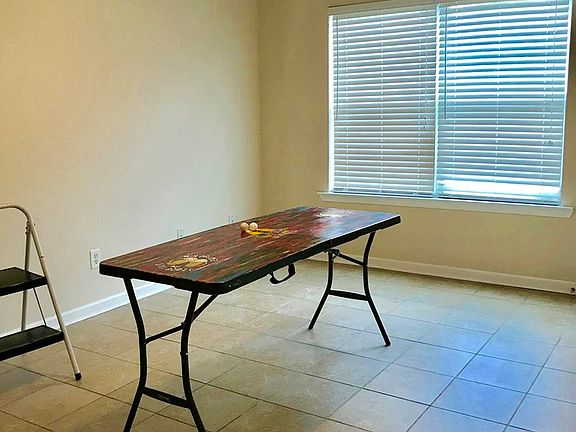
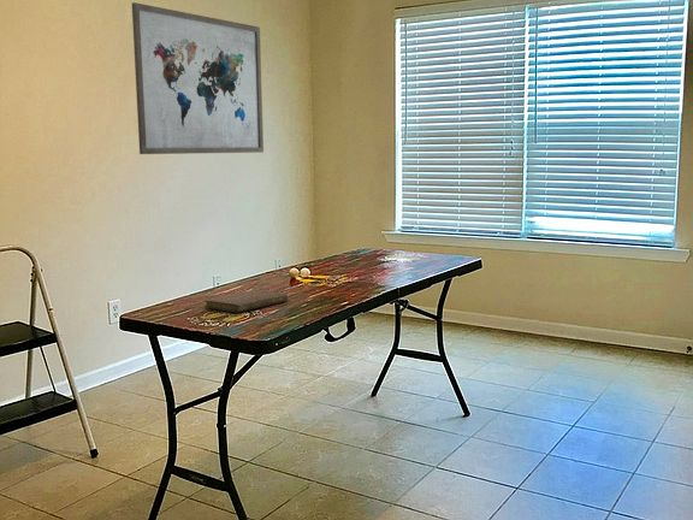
+ notebook [203,289,290,314]
+ wall art [131,1,265,155]
